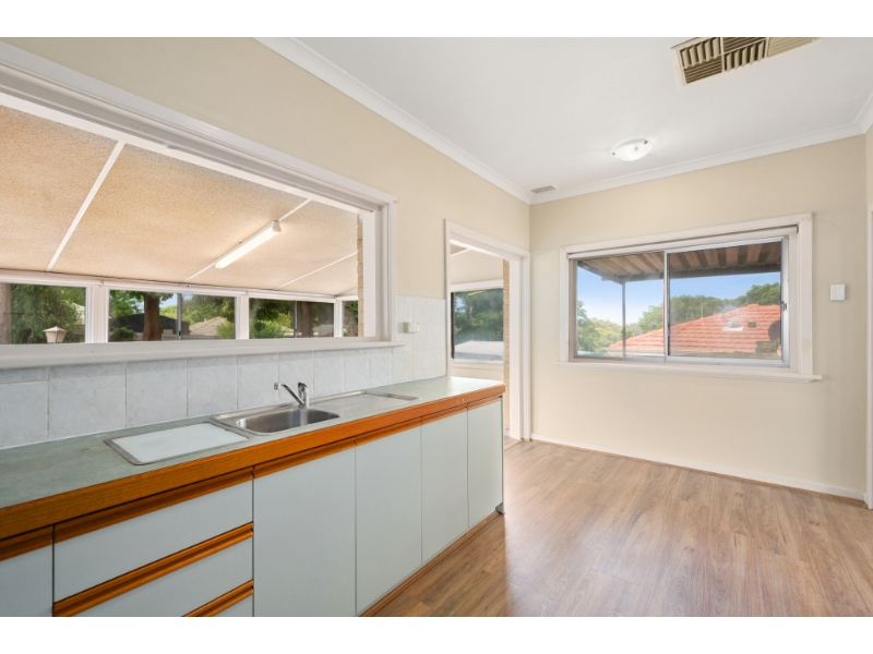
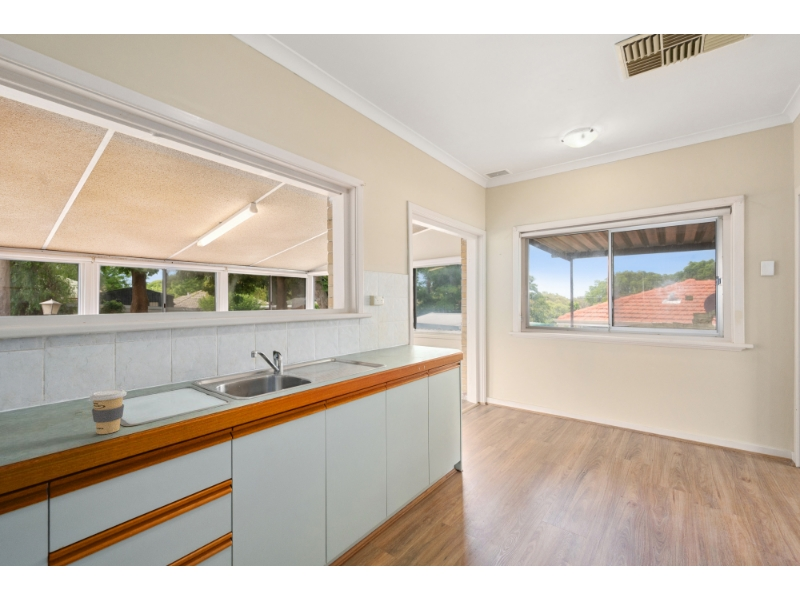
+ coffee cup [88,388,128,435]
